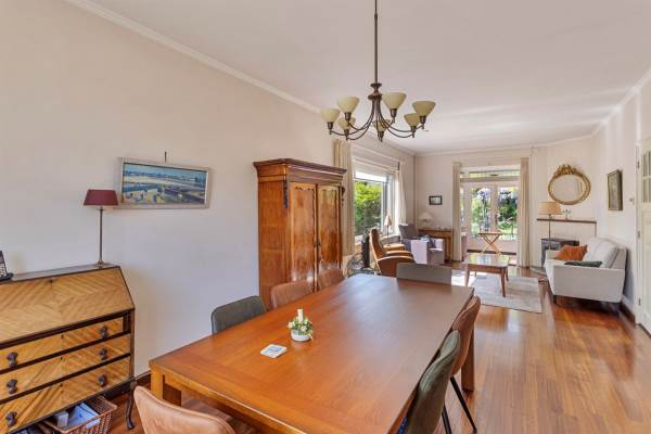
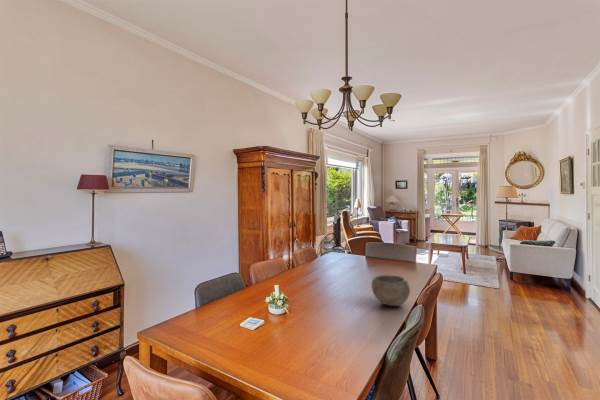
+ bowl [371,274,411,307]
